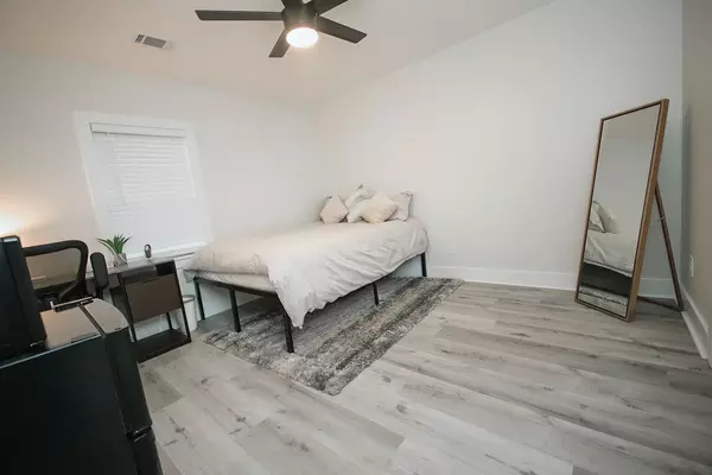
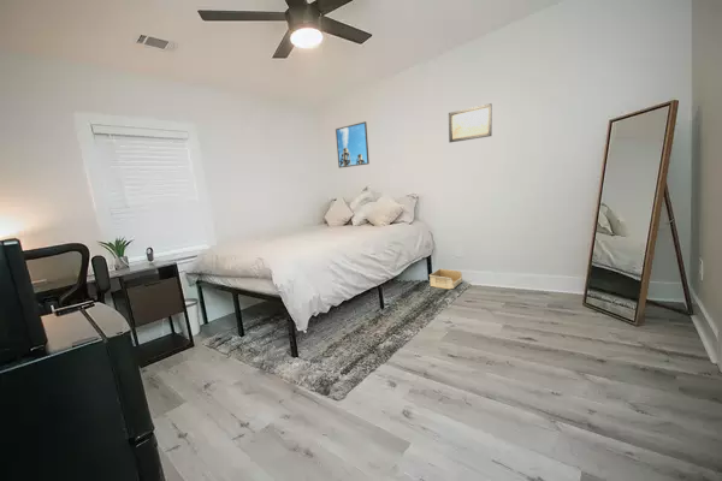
+ wall art [448,102,493,143]
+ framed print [335,120,371,170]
+ storage bin [428,267,463,290]
